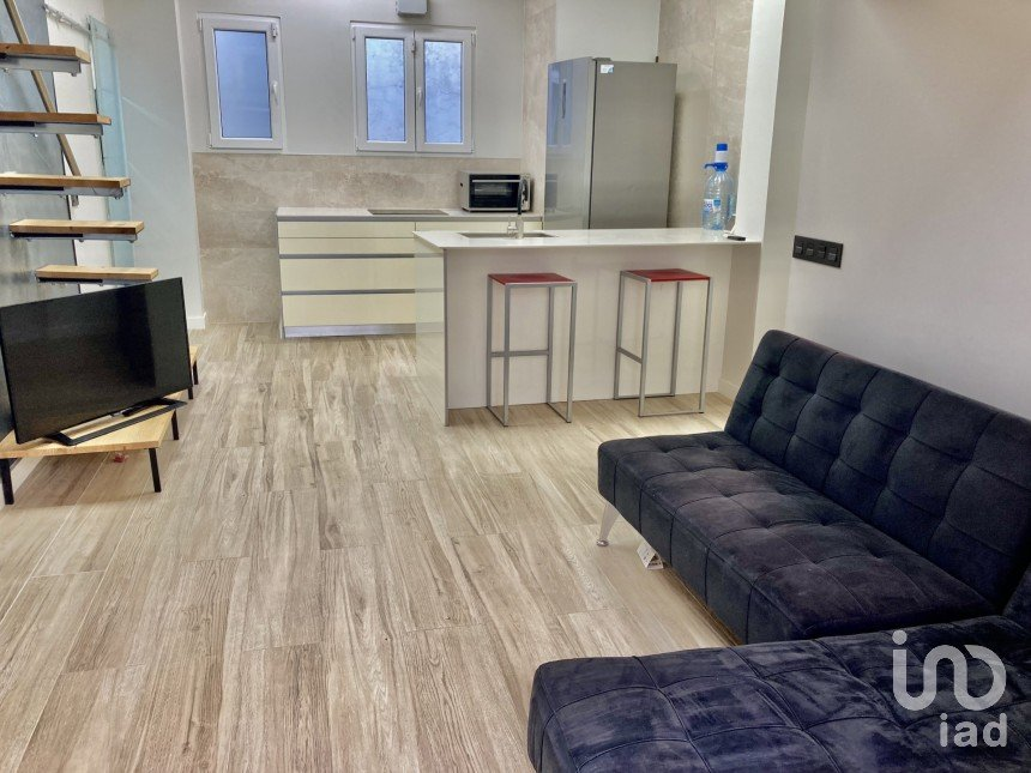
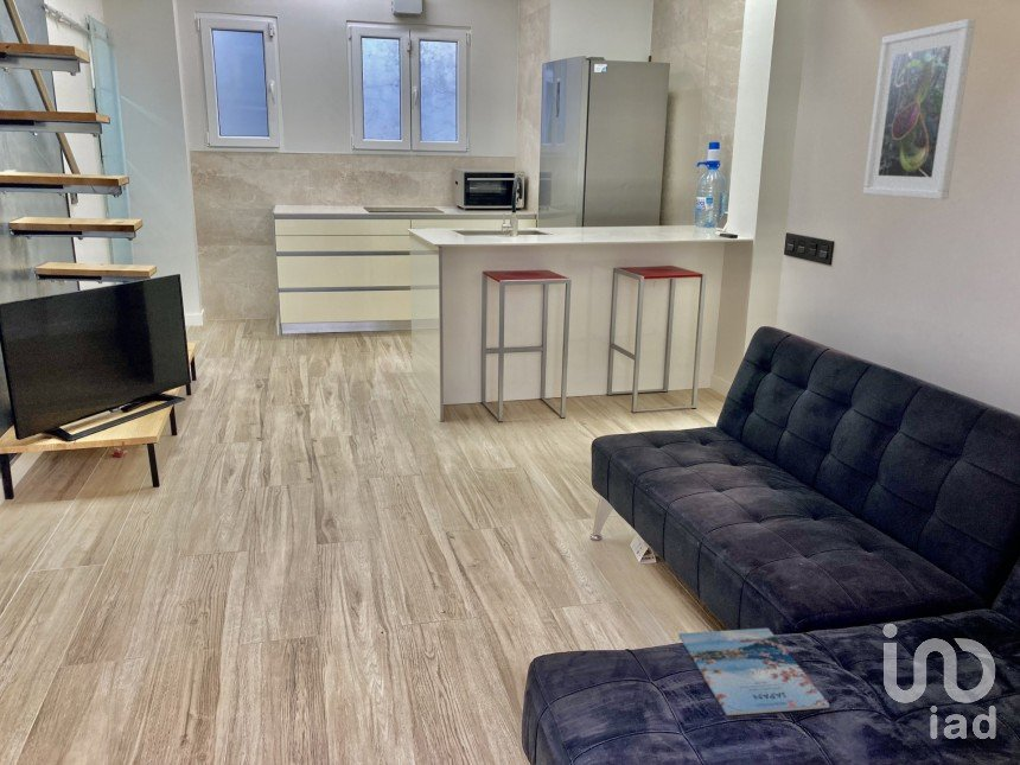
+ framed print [862,18,976,200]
+ magazine [677,627,830,716]
